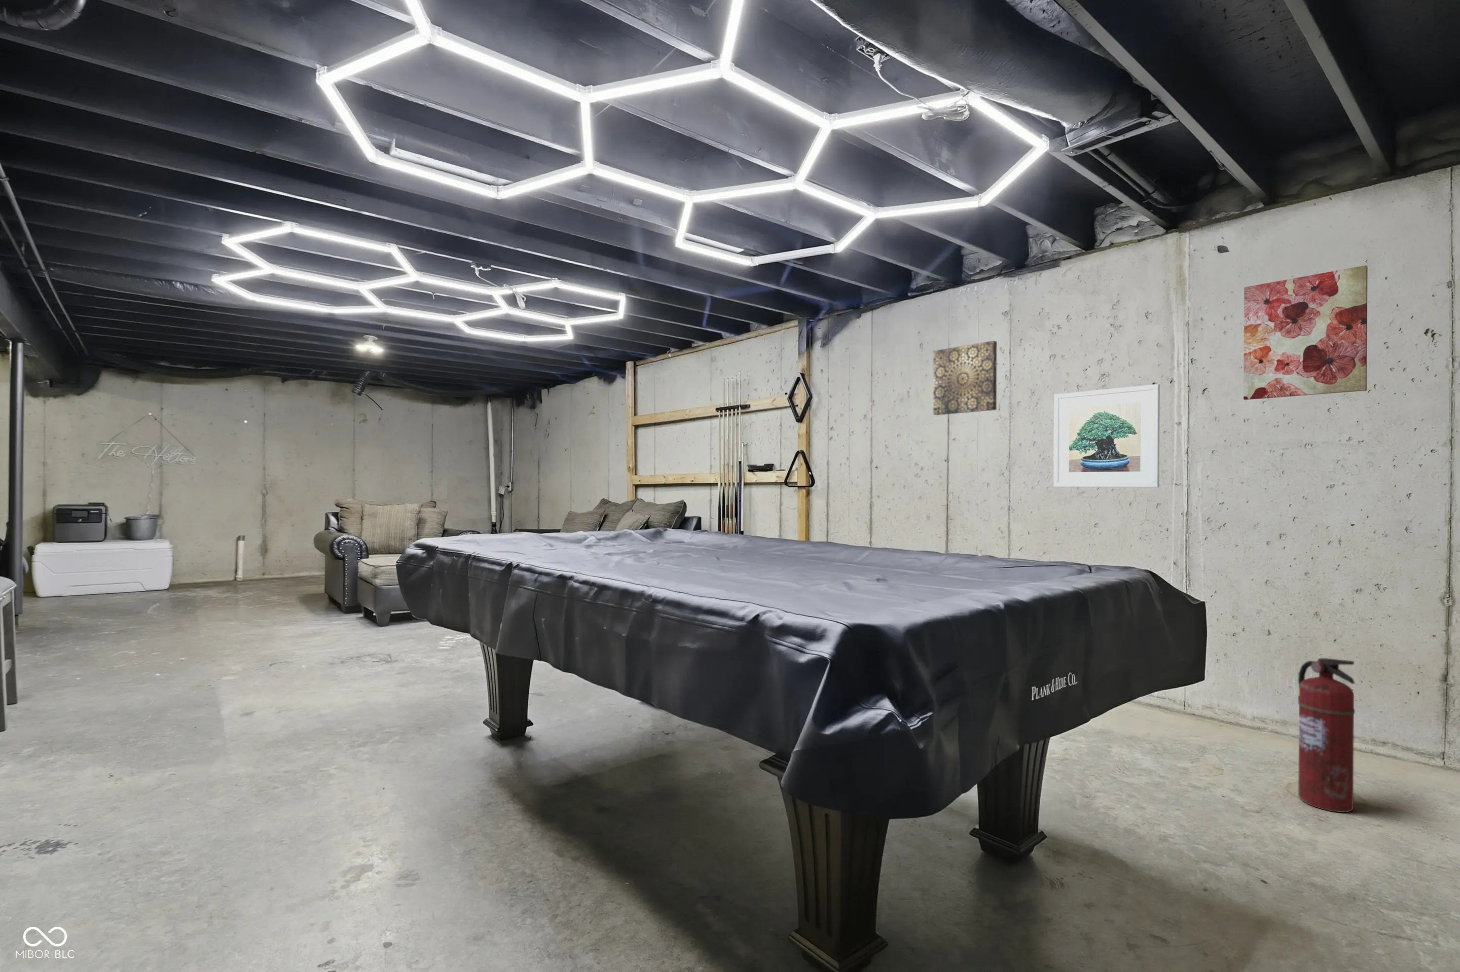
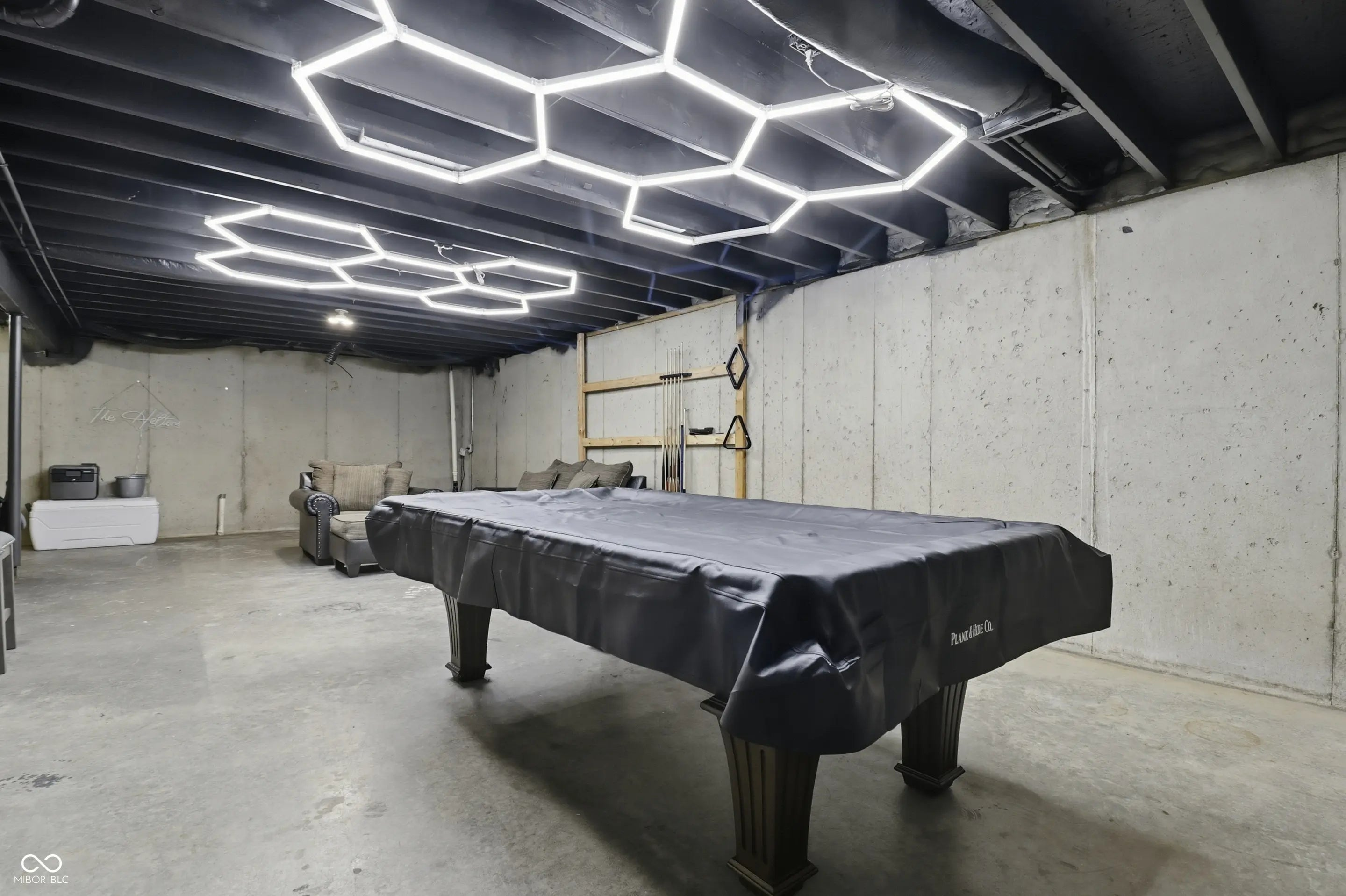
- wall art [1243,265,1368,400]
- wall art [933,341,998,415]
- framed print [1053,384,1161,488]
- fire extinguisher [1297,657,1356,814]
